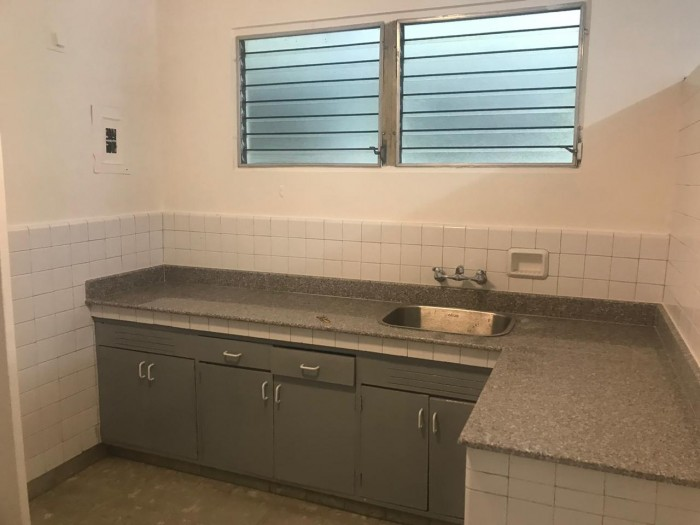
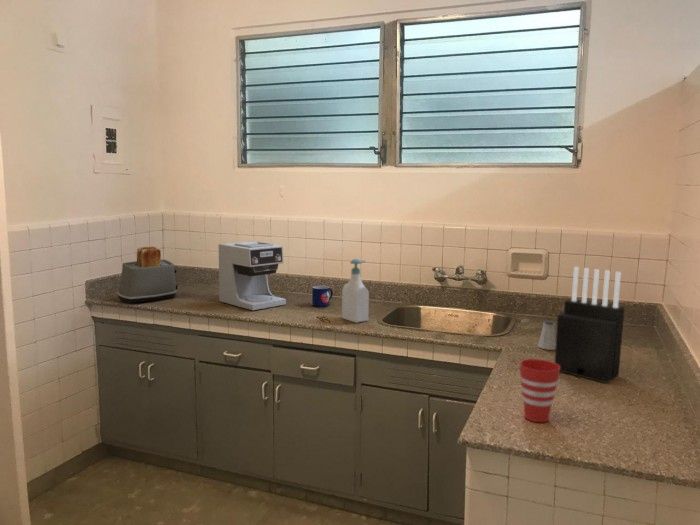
+ coffee maker [218,240,287,311]
+ knife block [554,266,626,384]
+ mug [311,285,334,308]
+ toaster [116,245,179,304]
+ saltshaker [537,320,556,351]
+ cup [519,358,560,423]
+ soap bottle [341,258,370,324]
